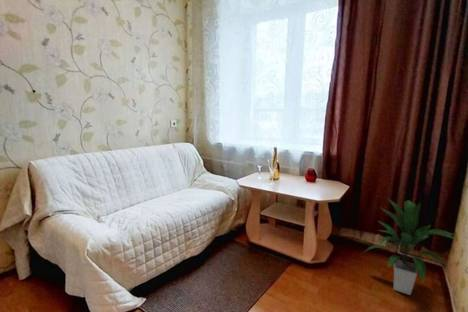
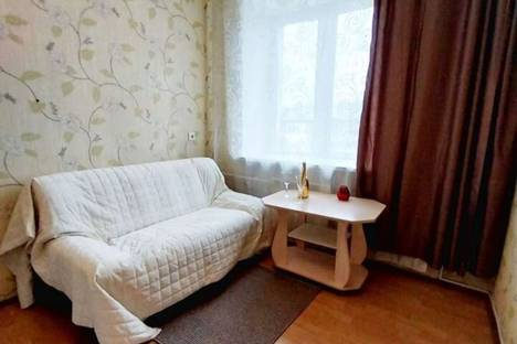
- indoor plant [361,198,457,296]
